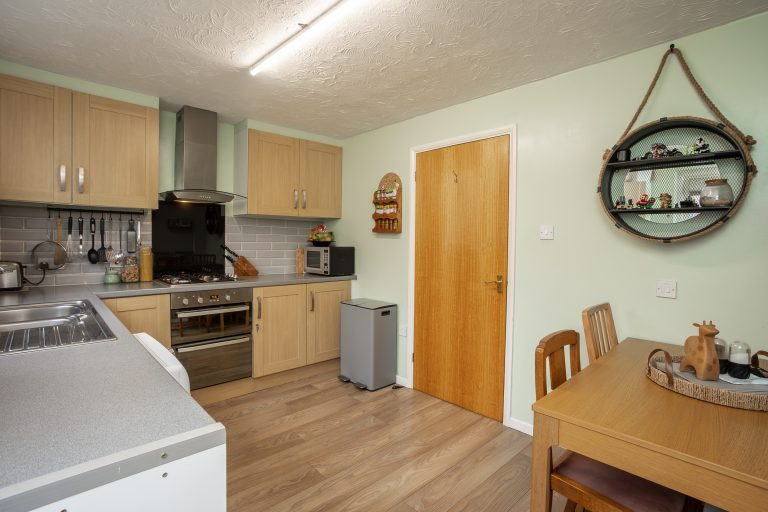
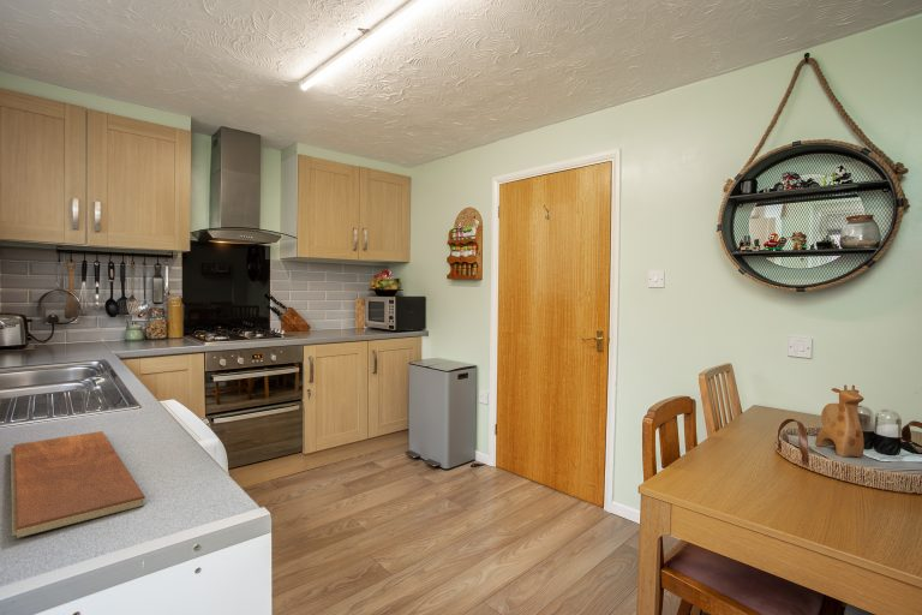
+ chopping board [10,430,146,539]
